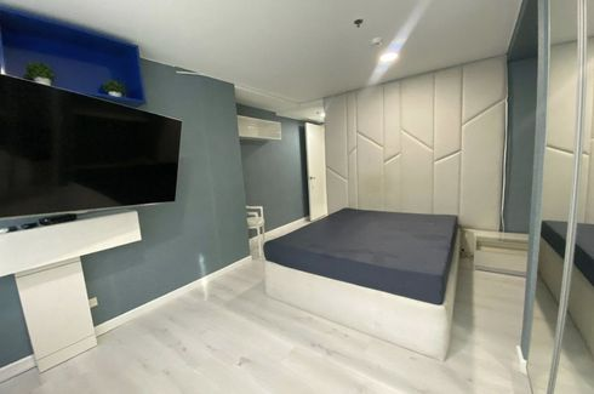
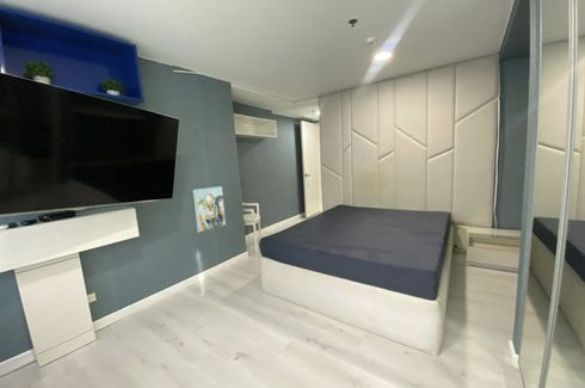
+ wall art [190,185,227,234]
